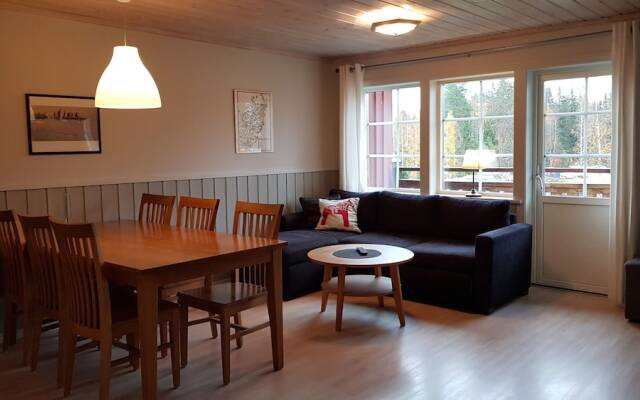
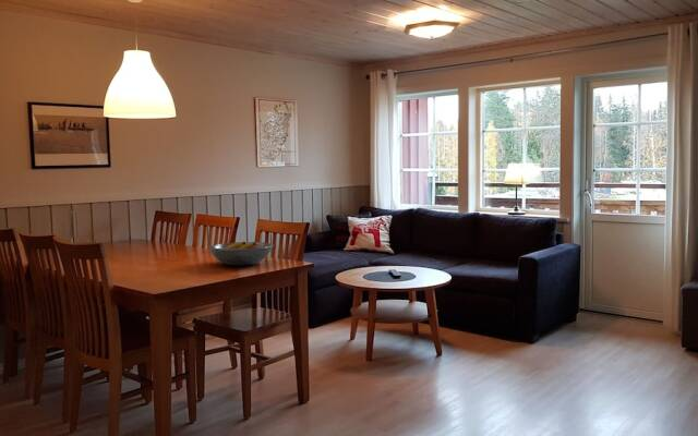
+ fruit bowl [207,241,274,267]
